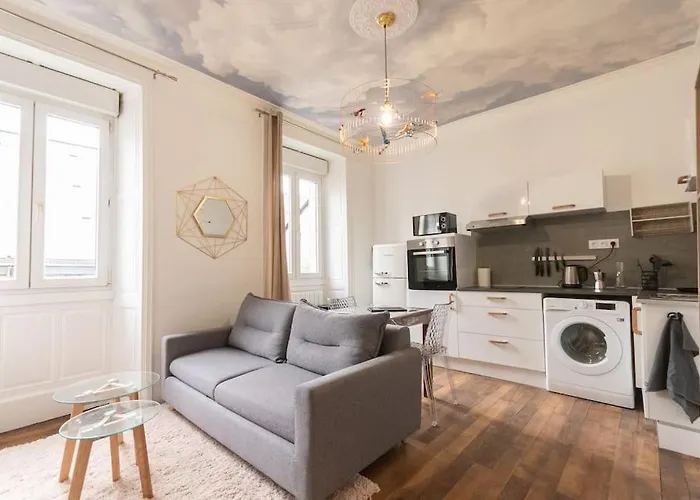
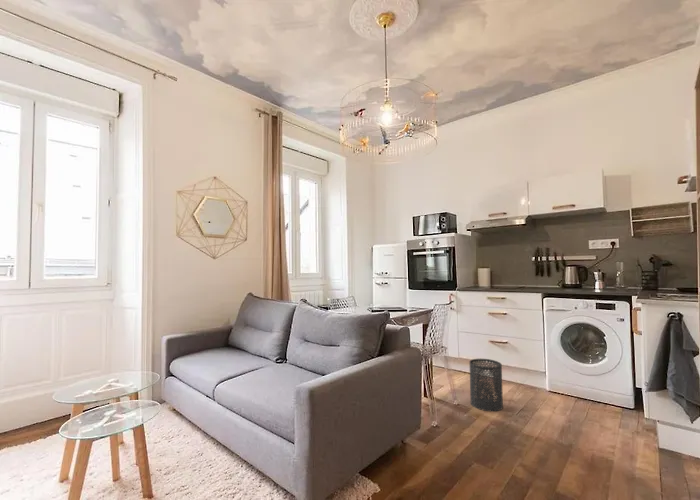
+ trash can [468,358,504,412]
